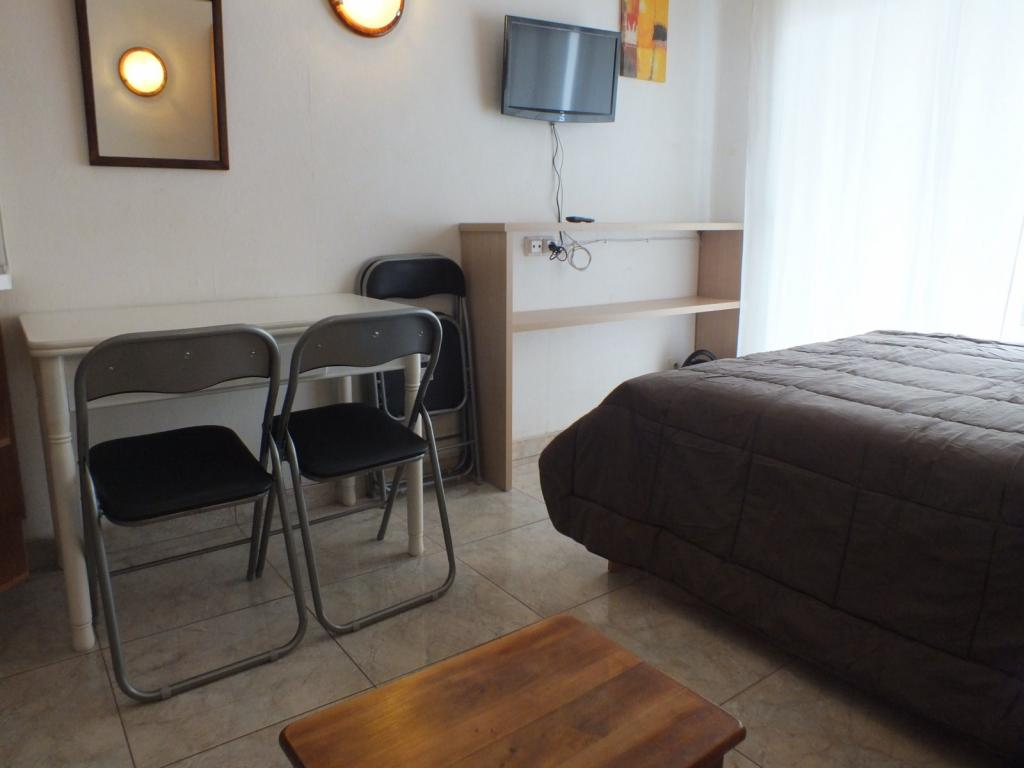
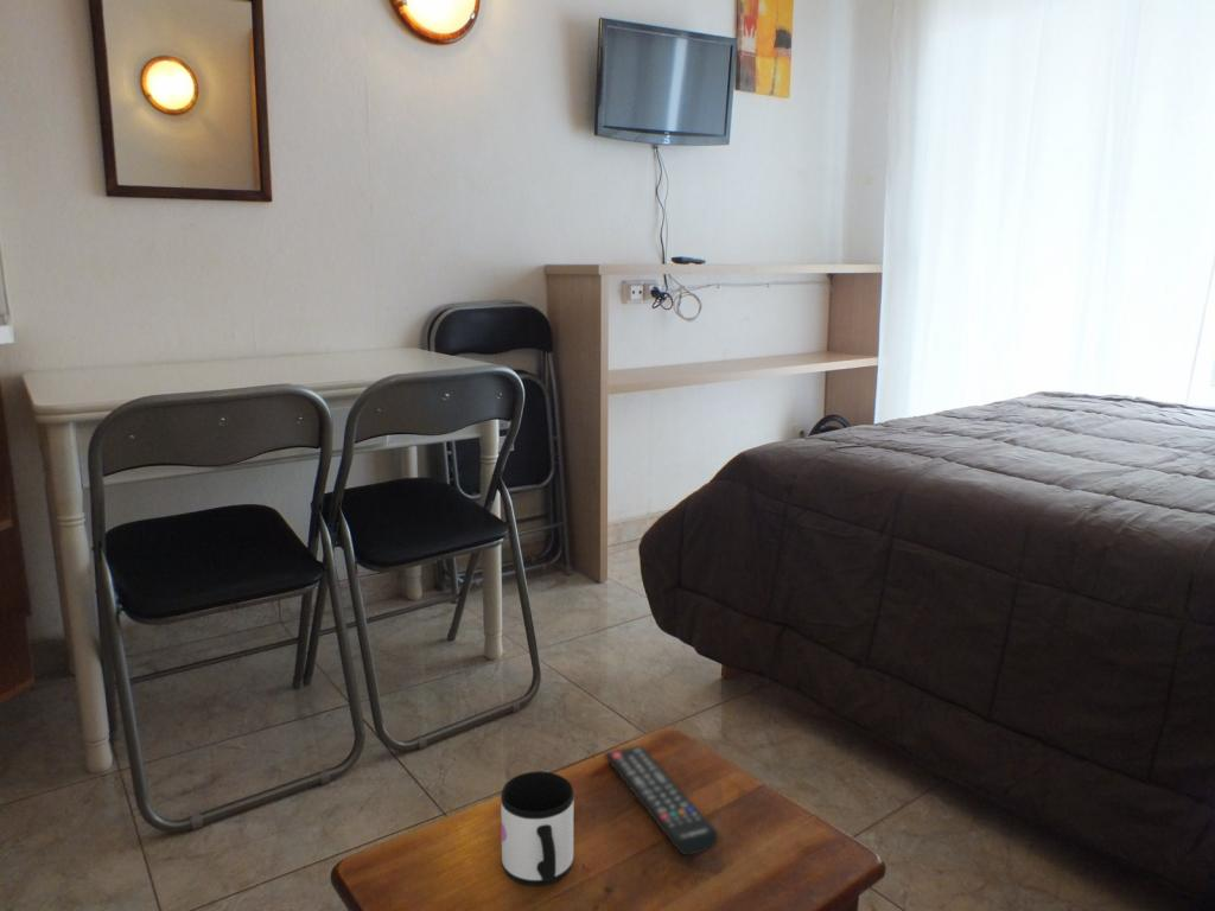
+ mug [500,770,574,887]
+ remote control [604,745,719,856]
